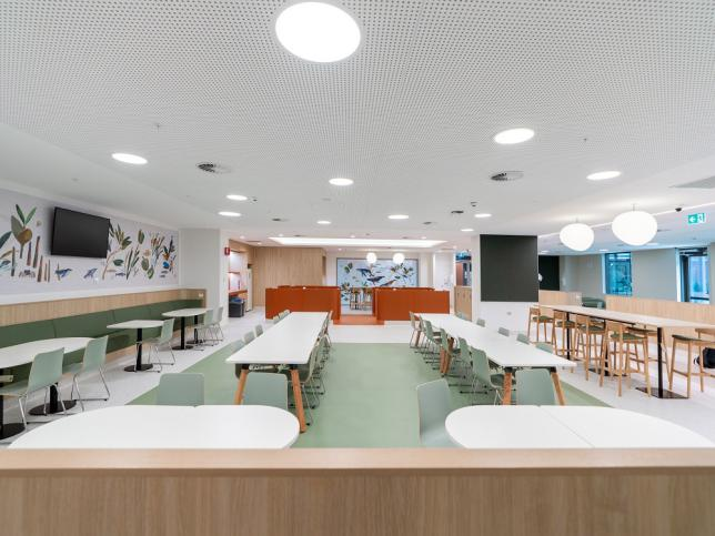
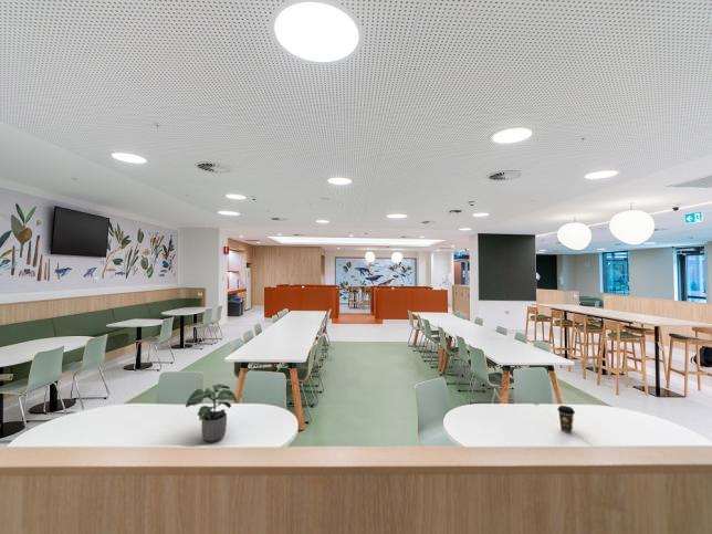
+ potted plant [185,383,239,443]
+ coffee cup [556,405,576,433]
